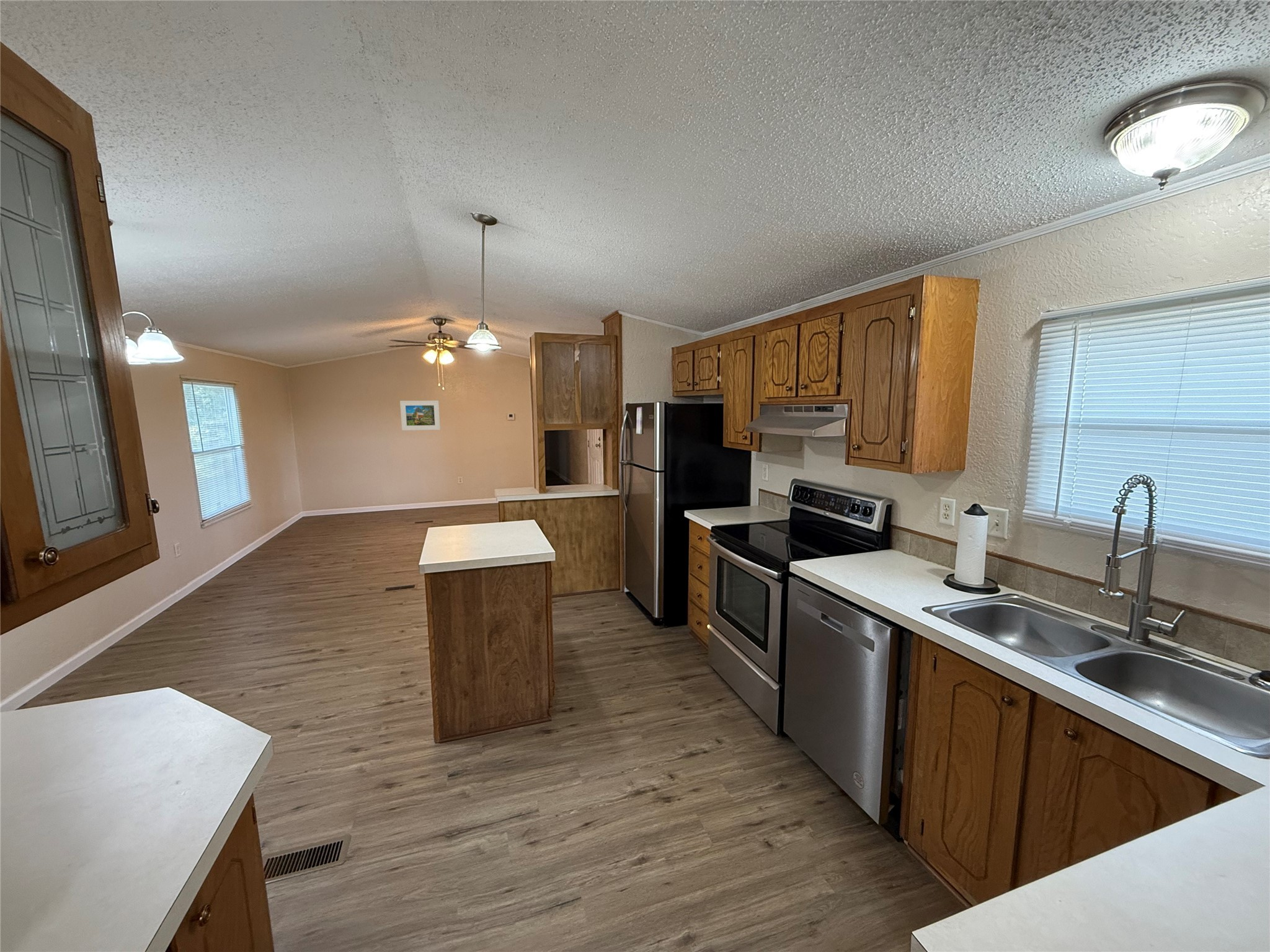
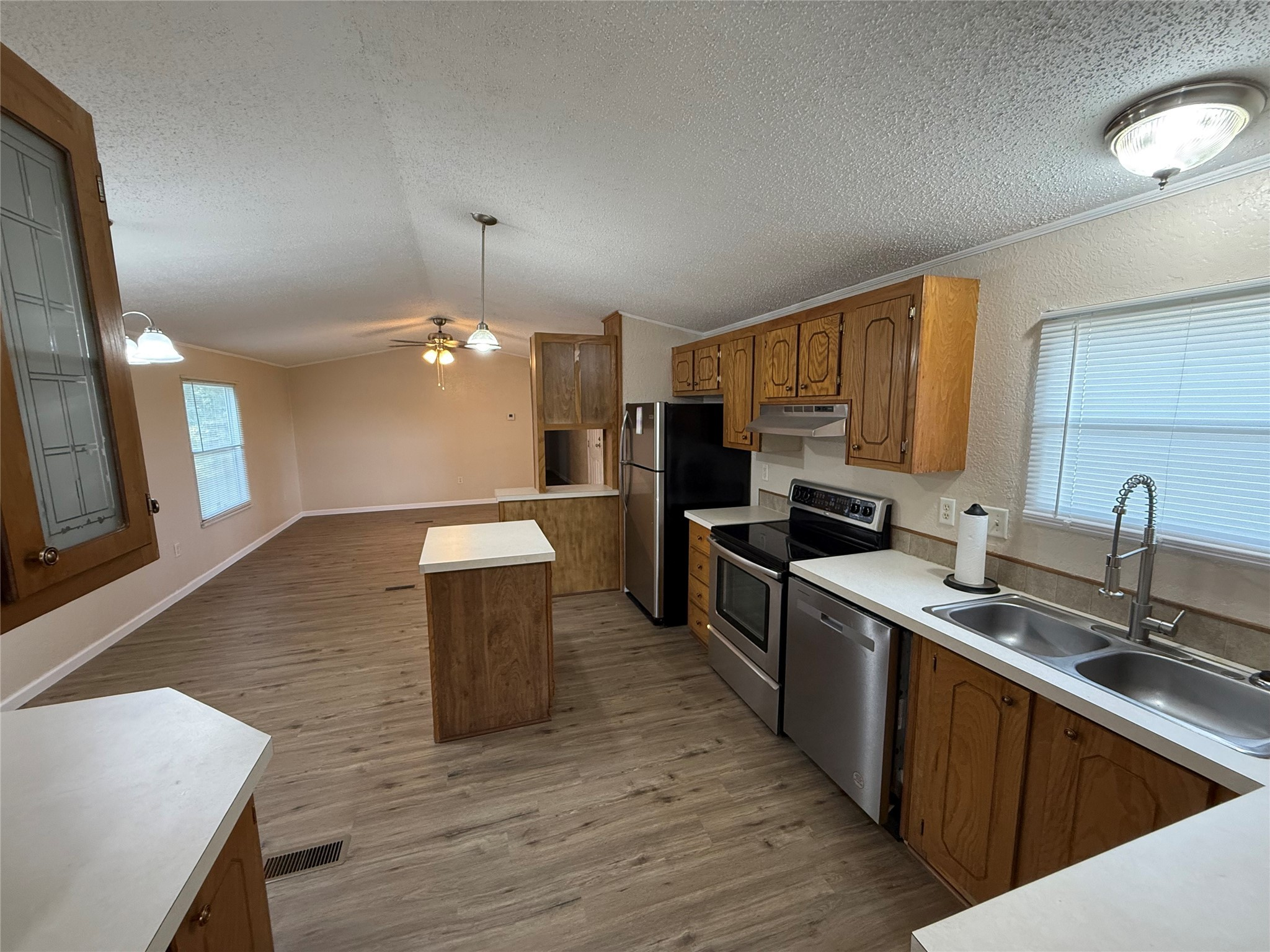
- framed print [399,400,441,431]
